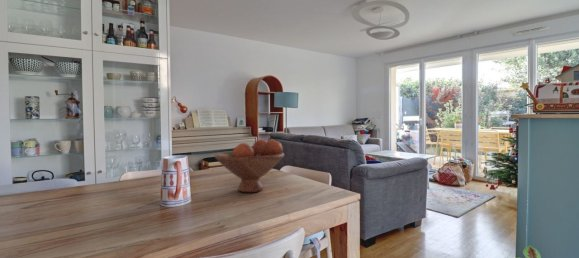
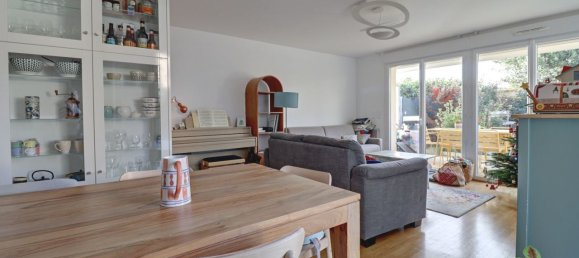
- fruit bowl [214,138,285,193]
